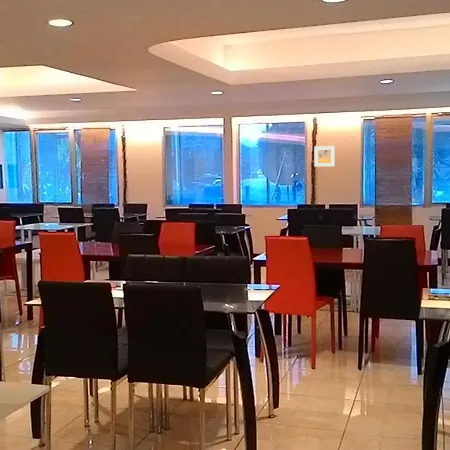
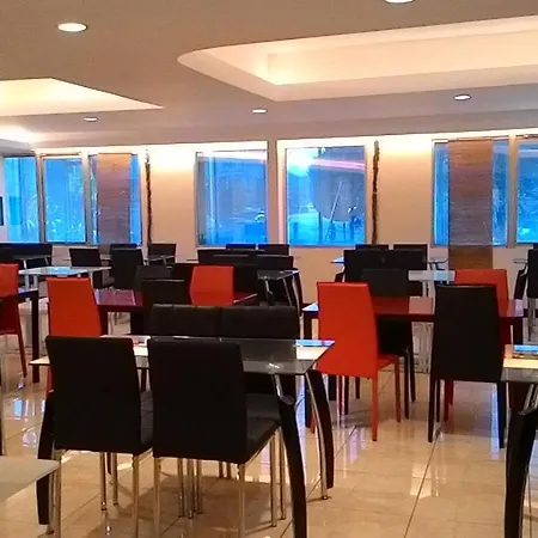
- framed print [313,145,336,168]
